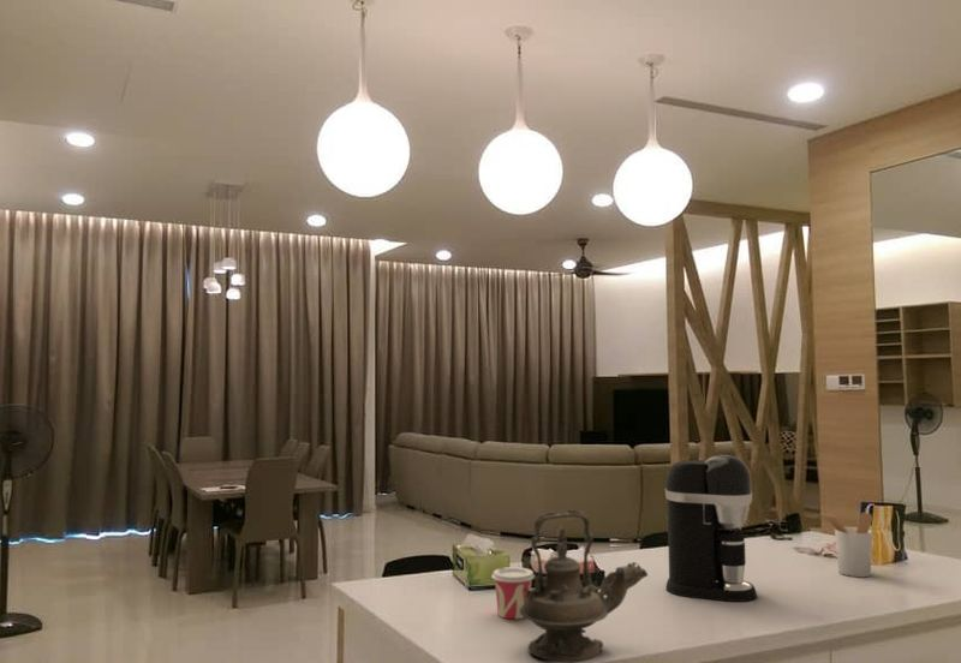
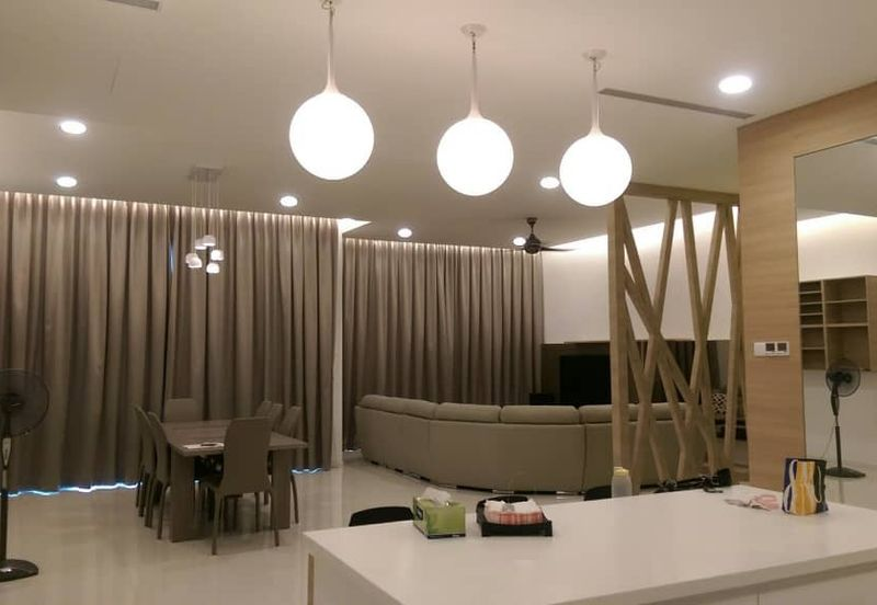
- teapot [520,509,649,663]
- coffee maker [664,454,758,603]
- utensil holder [820,512,873,578]
- cup [490,566,535,620]
